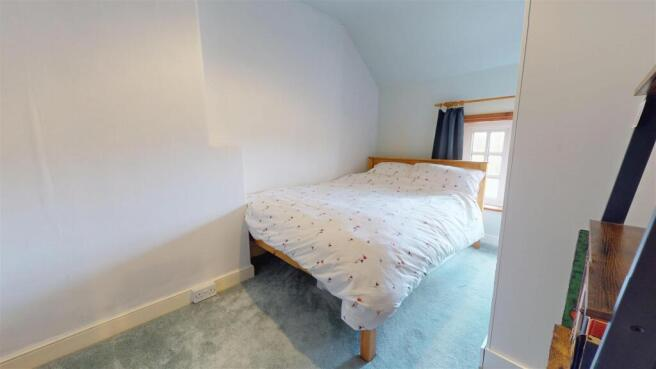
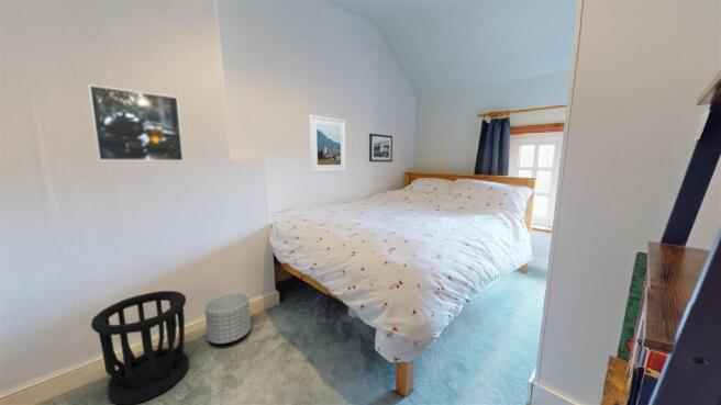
+ planter [203,291,252,345]
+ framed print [88,83,185,162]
+ picture frame [368,133,393,162]
+ wastebasket [90,290,190,405]
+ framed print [308,114,347,173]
